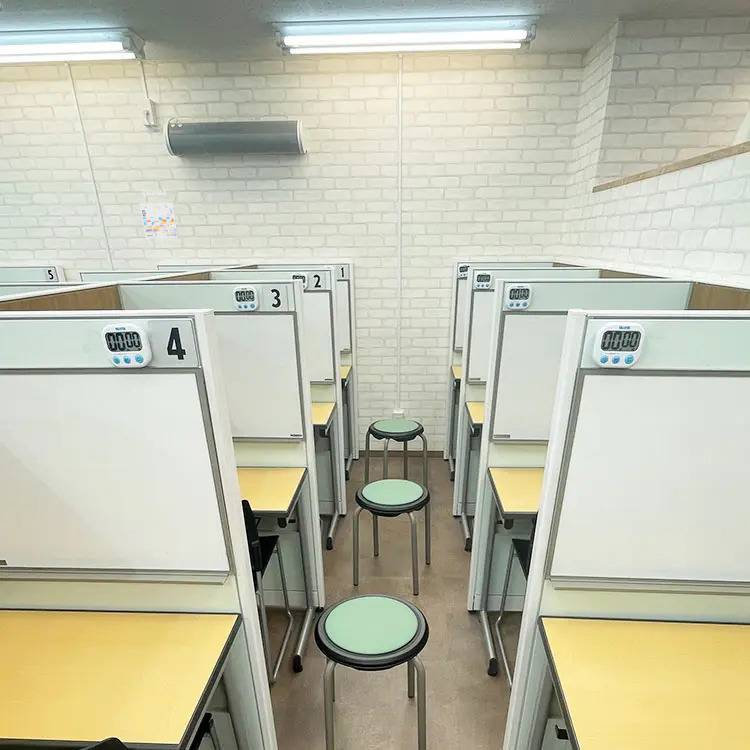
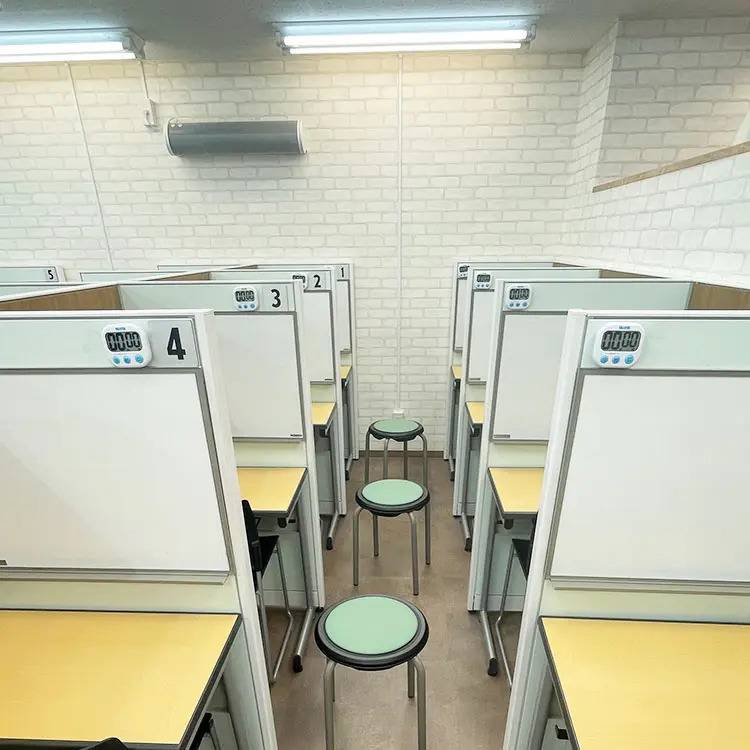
- calendar [139,188,179,239]
